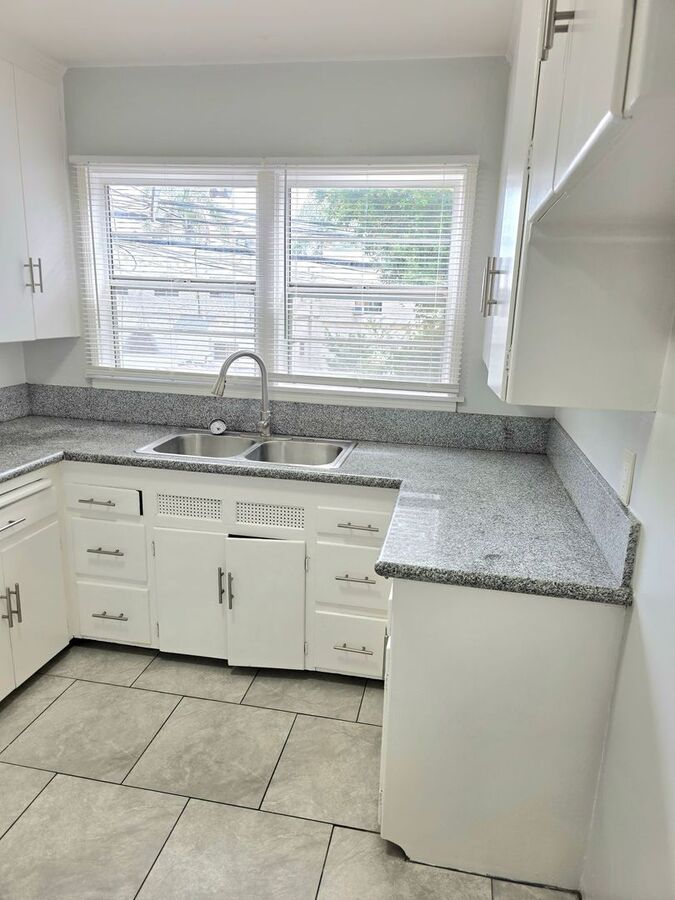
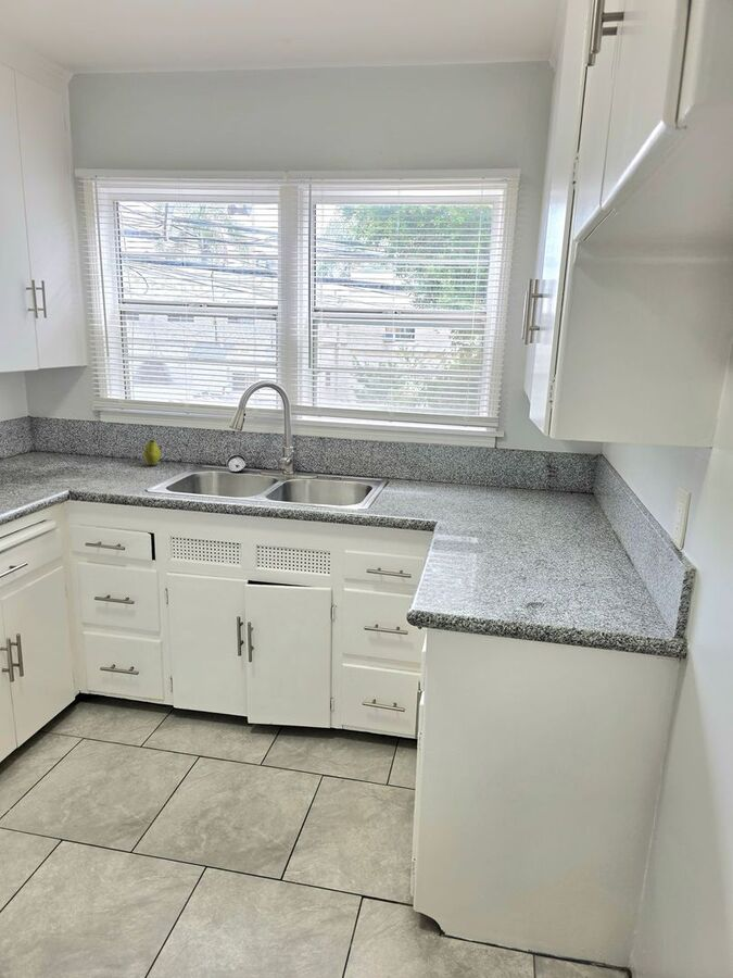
+ fruit [142,439,162,466]
